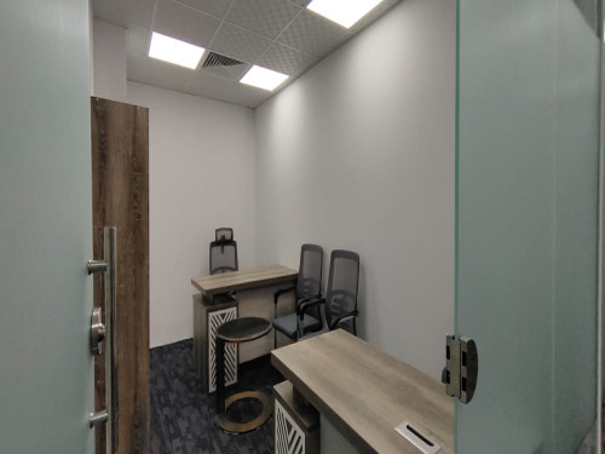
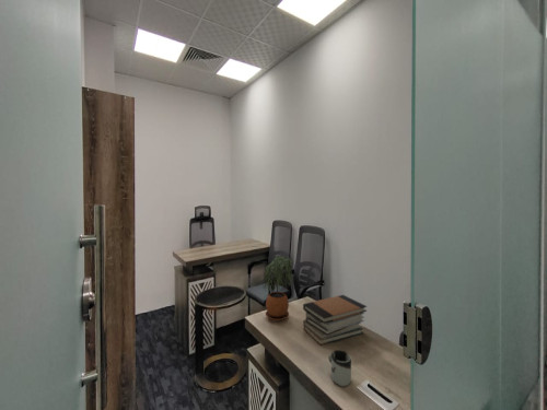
+ cup [327,349,352,387]
+ book stack [302,294,368,345]
+ potted plant [263,255,294,321]
